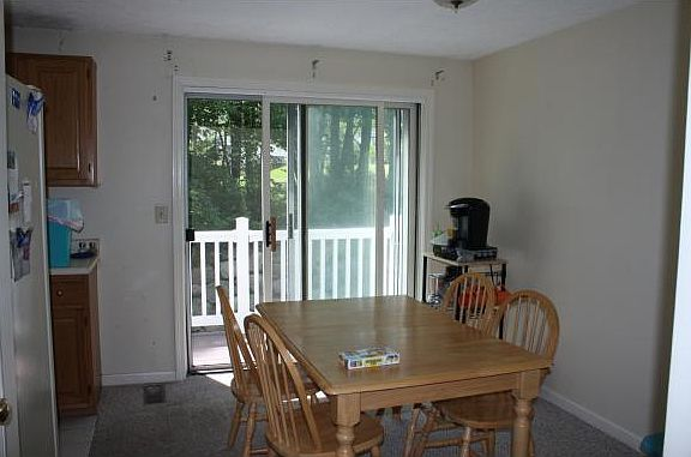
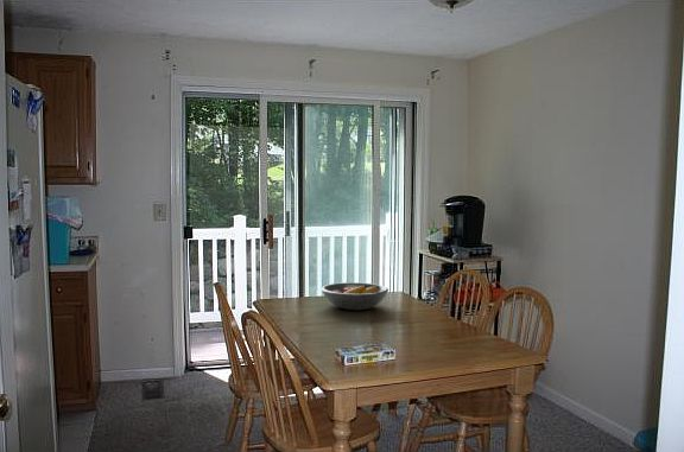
+ fruit bowl [319,281,390,311]
